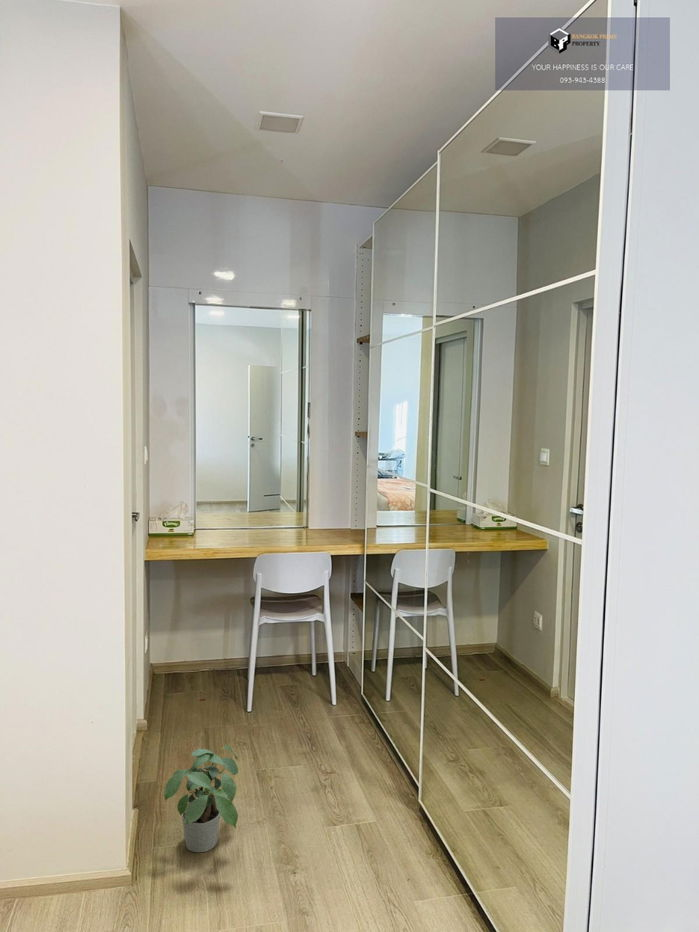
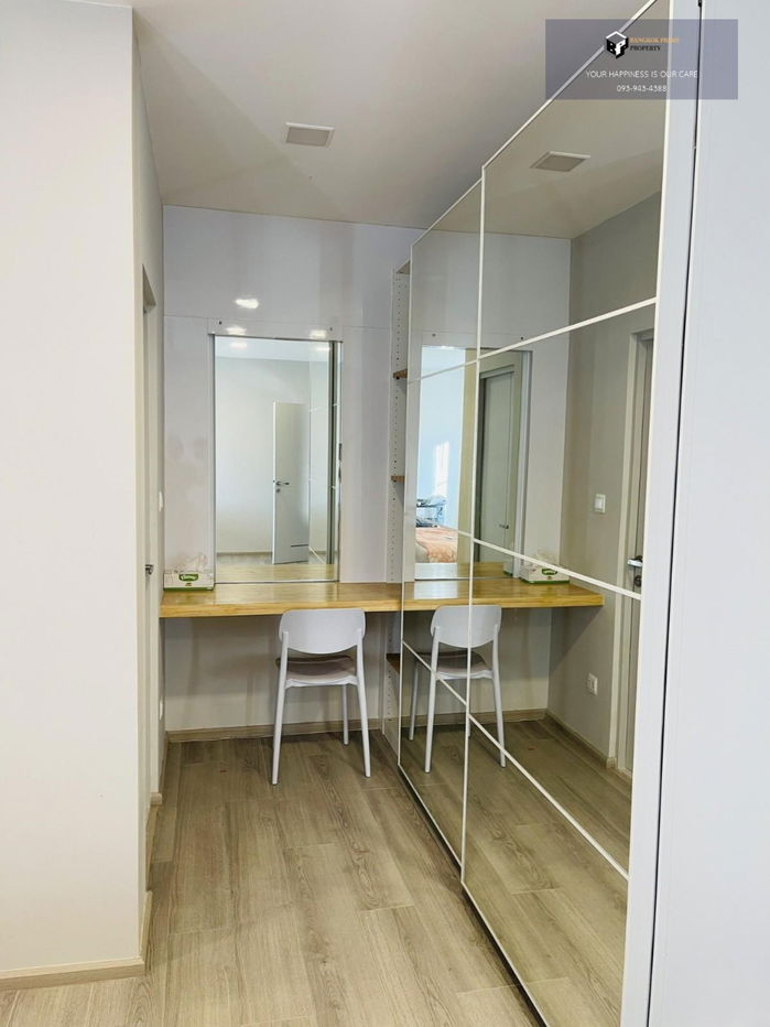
- potted plant [163,744,239,853]
